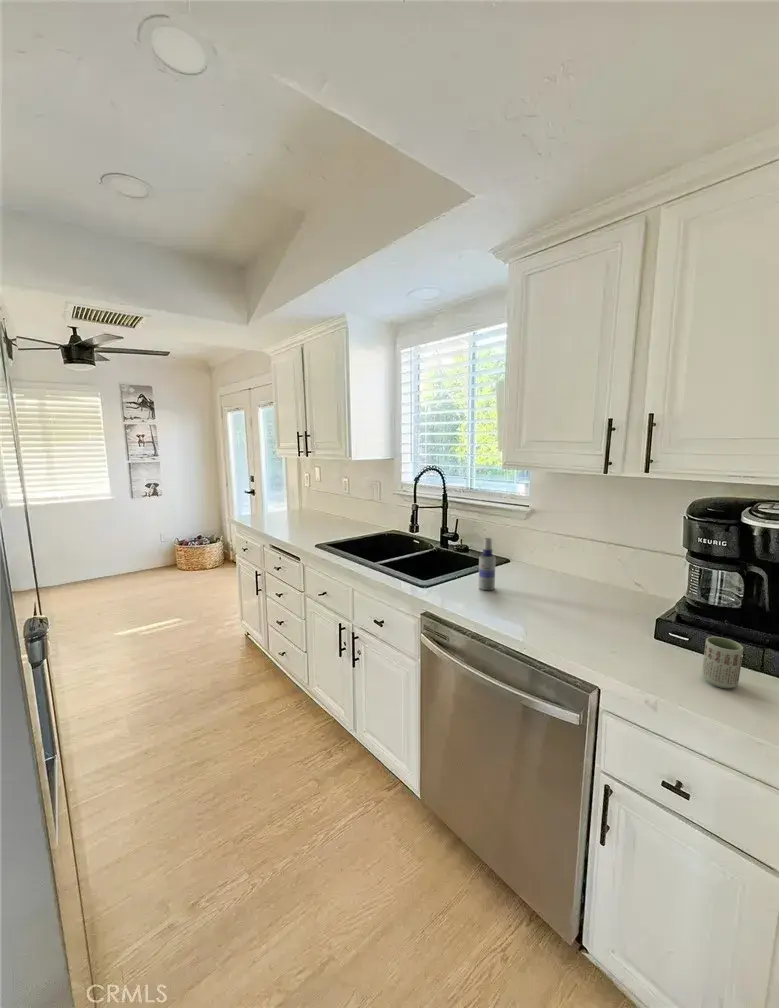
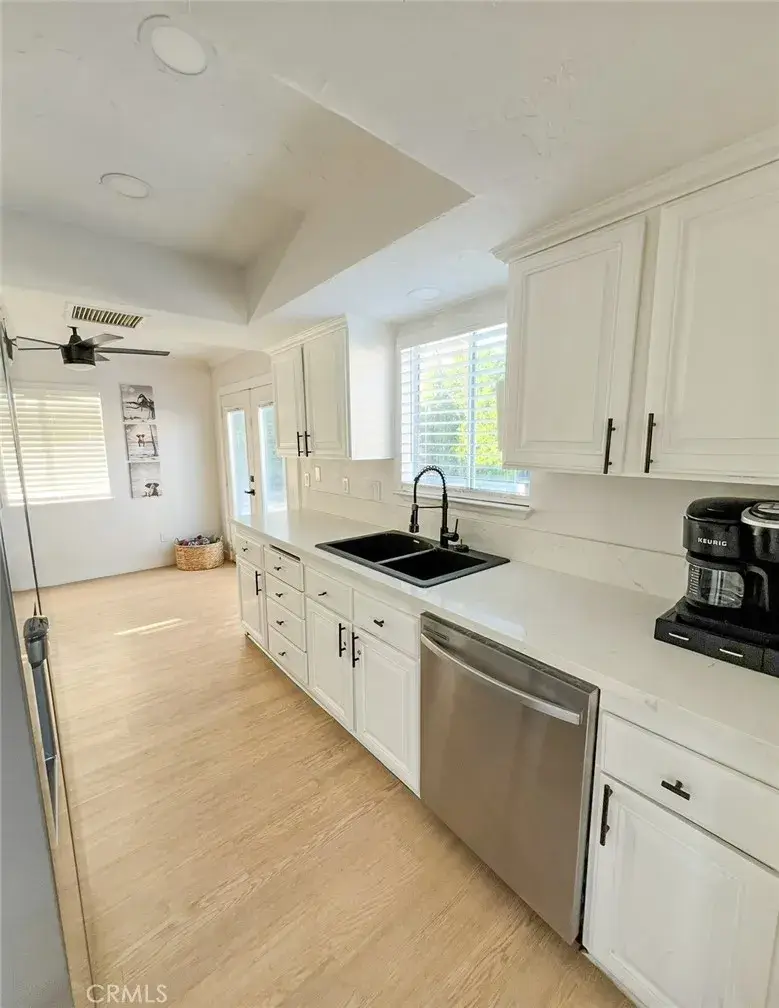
- spray bottle [478,537,497,591]
- cup [701,636,744,689]
